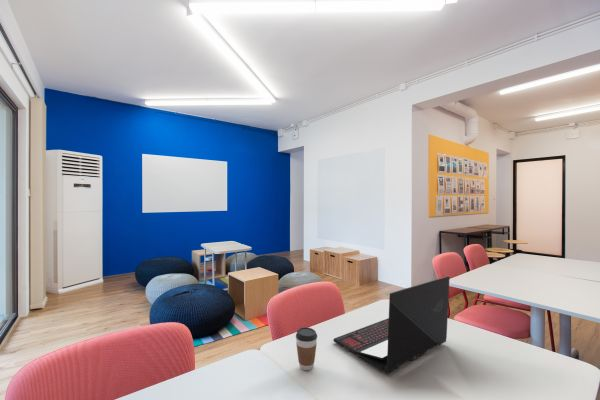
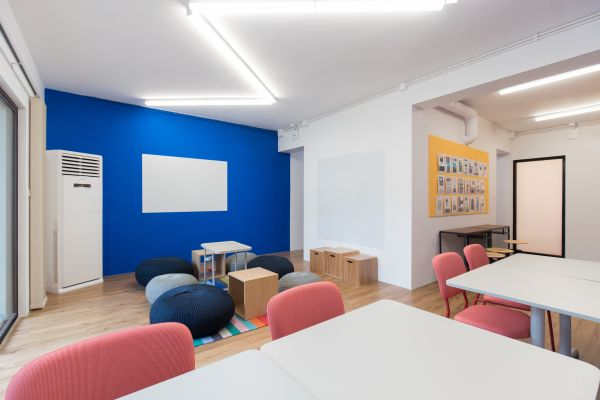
- laptop [332,275,451,375]
- coffee cup [295,326,318,371]
